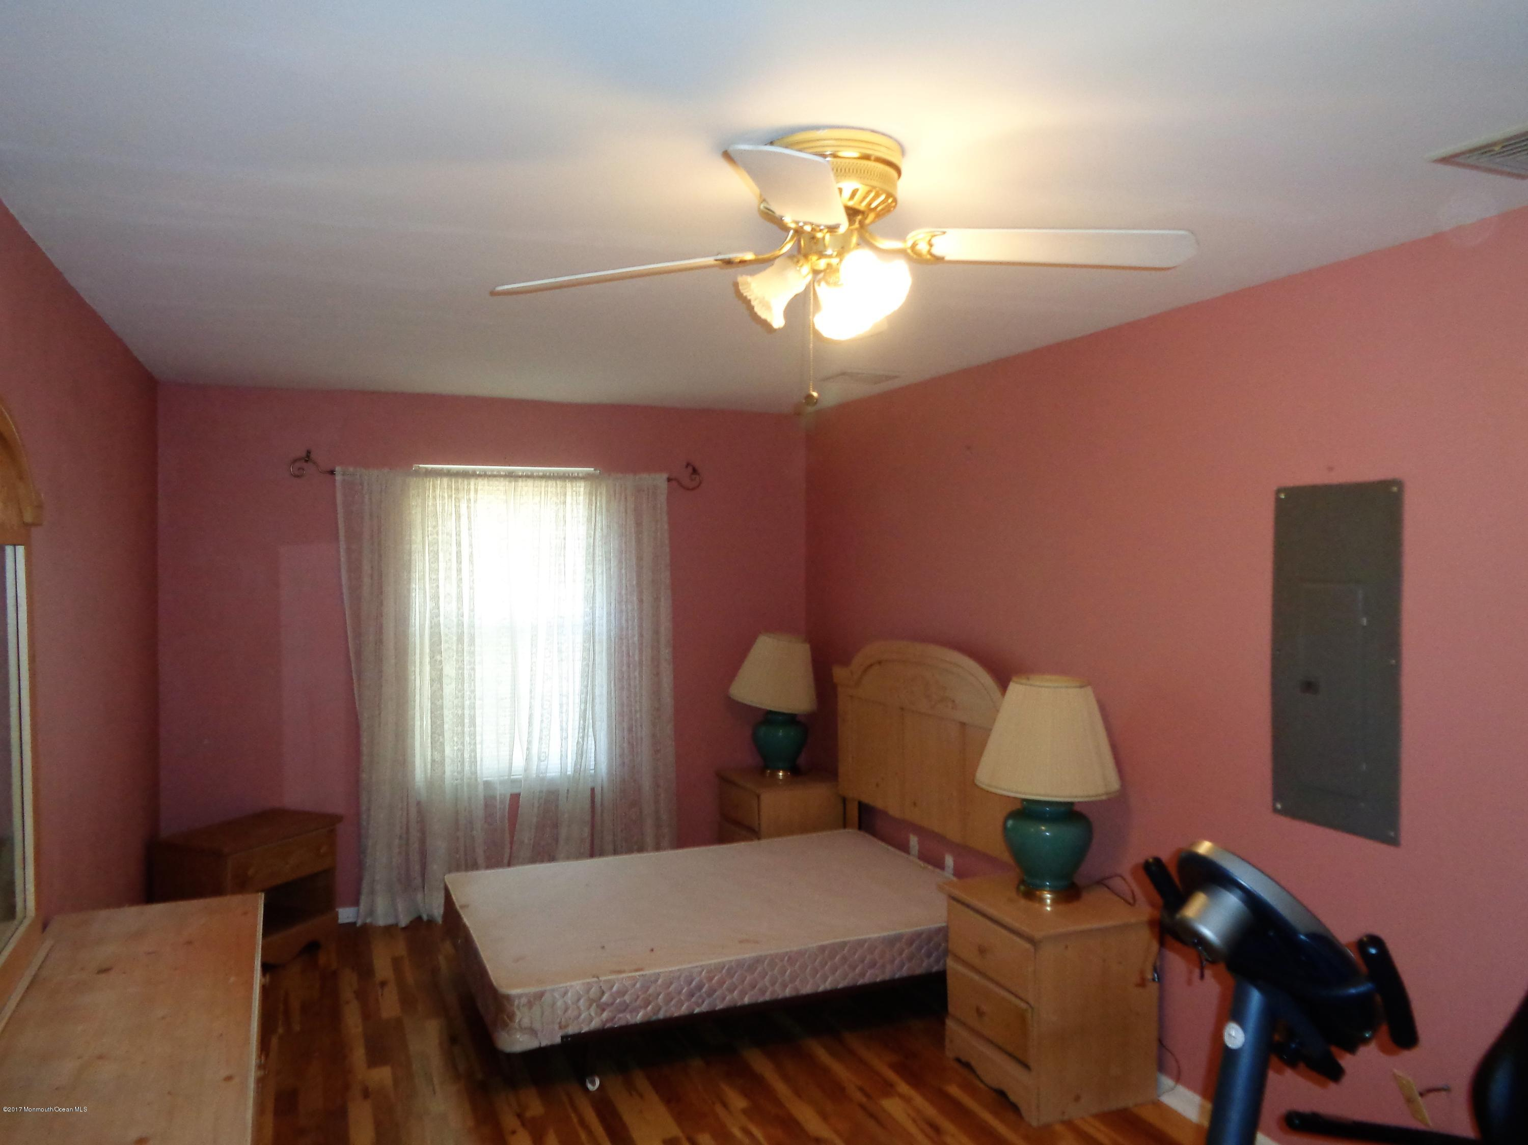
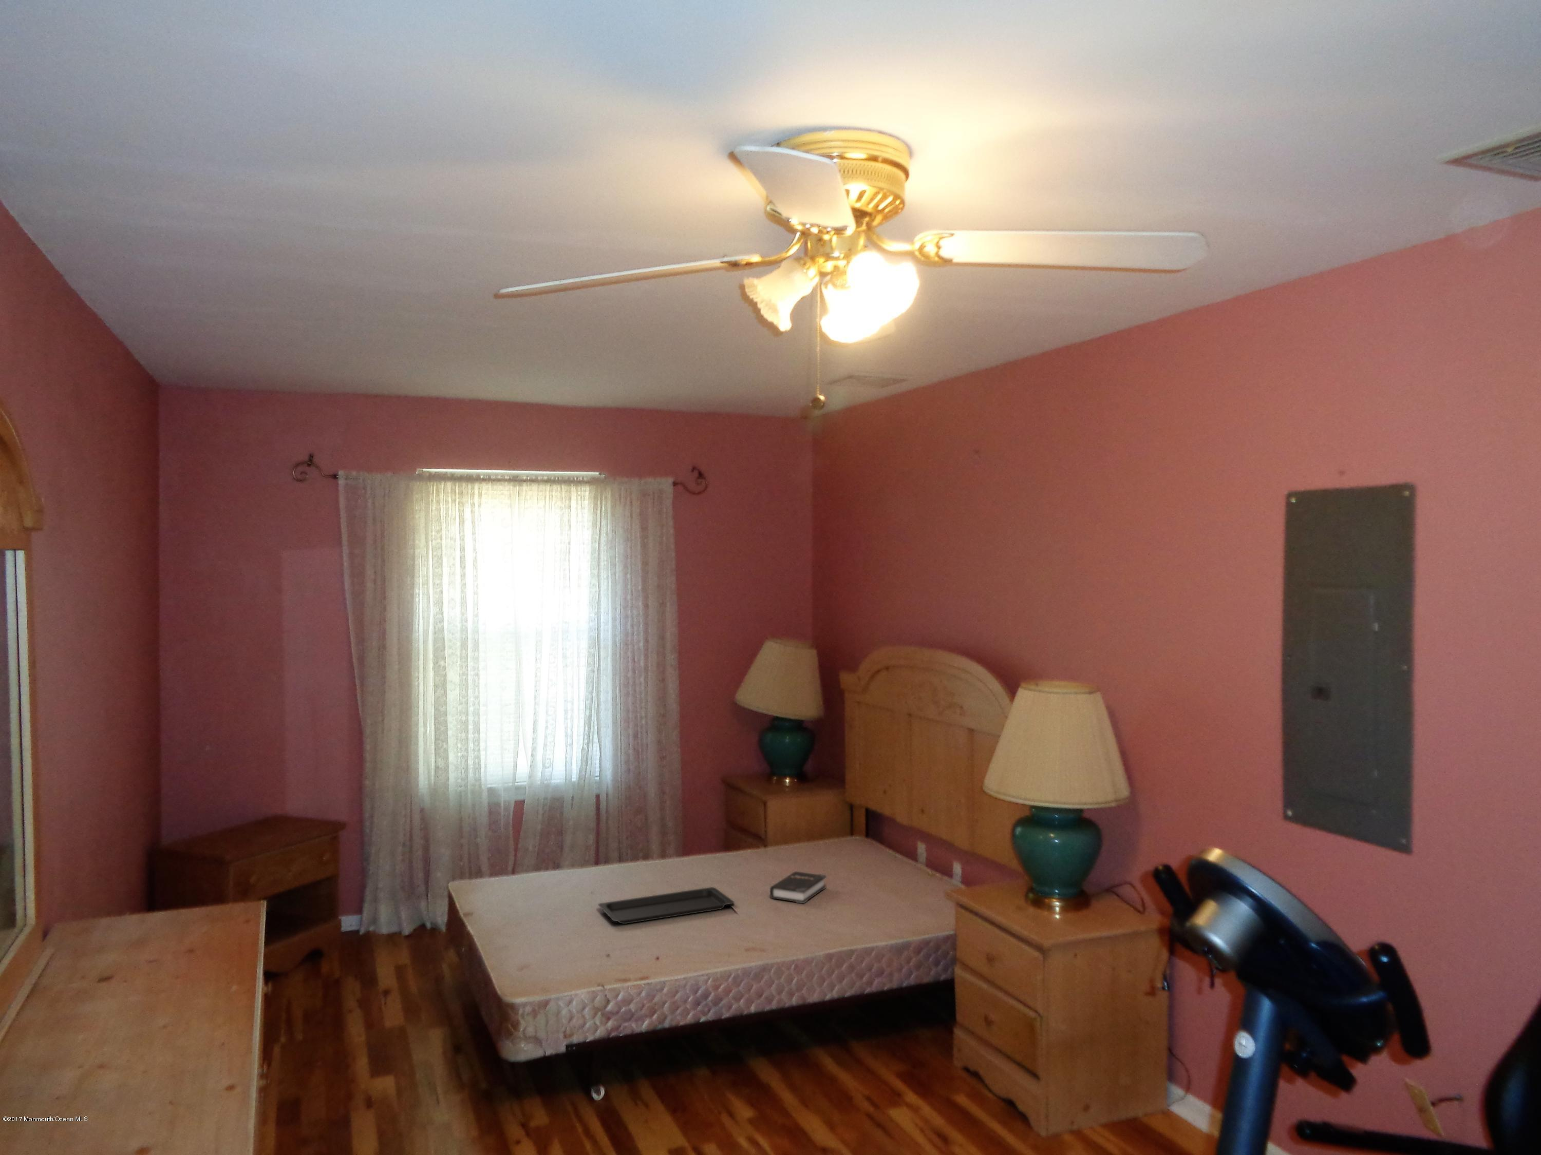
+ serving tray [597,887,735,924]
+ hardback book [769,871,826,904]
